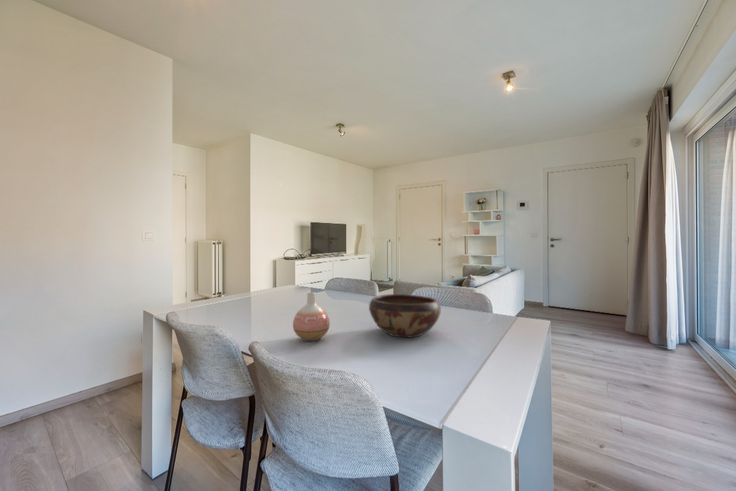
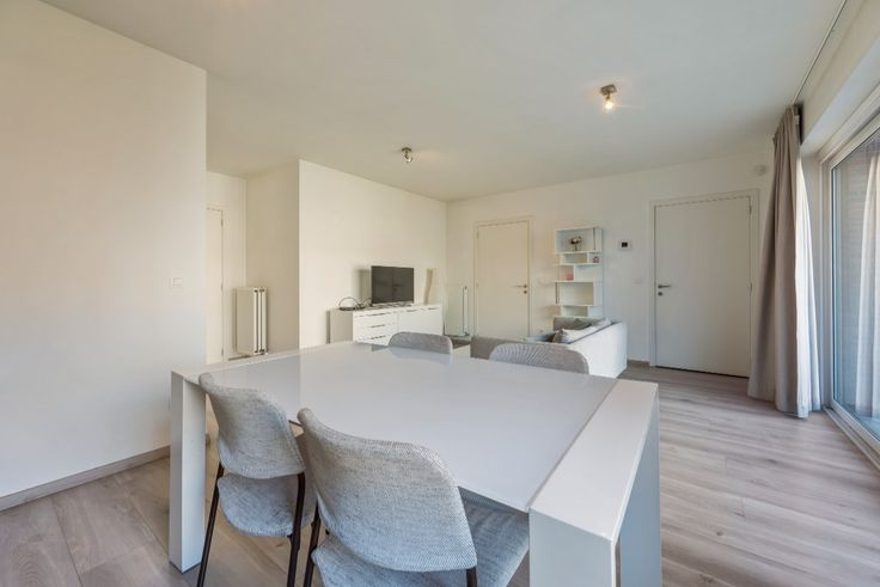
- decorative bowl [368,293,442,338]
- vase [292,291,331,342]
